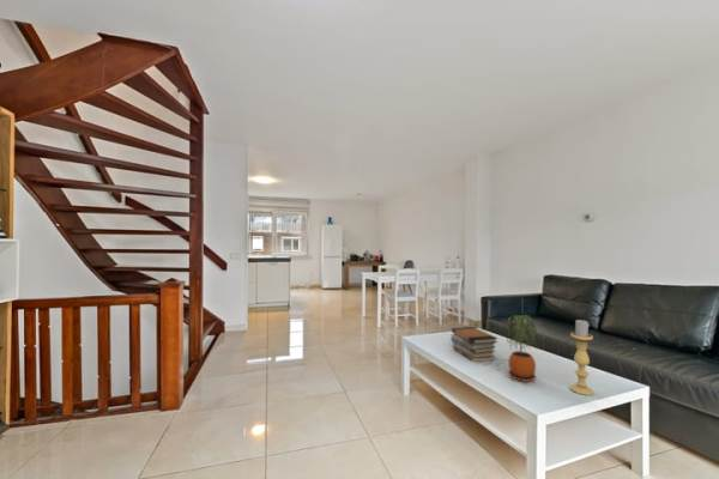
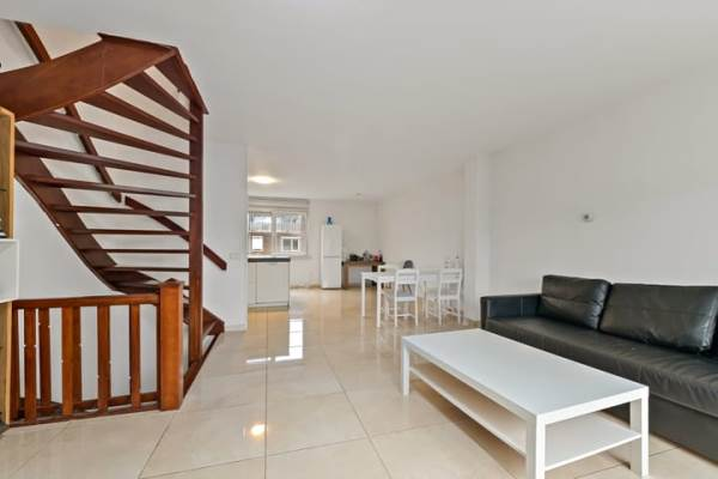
- candle holder [569,319,596,396]
- potted plant [506,314,540,383]
- book stack [449,326,499,363]
